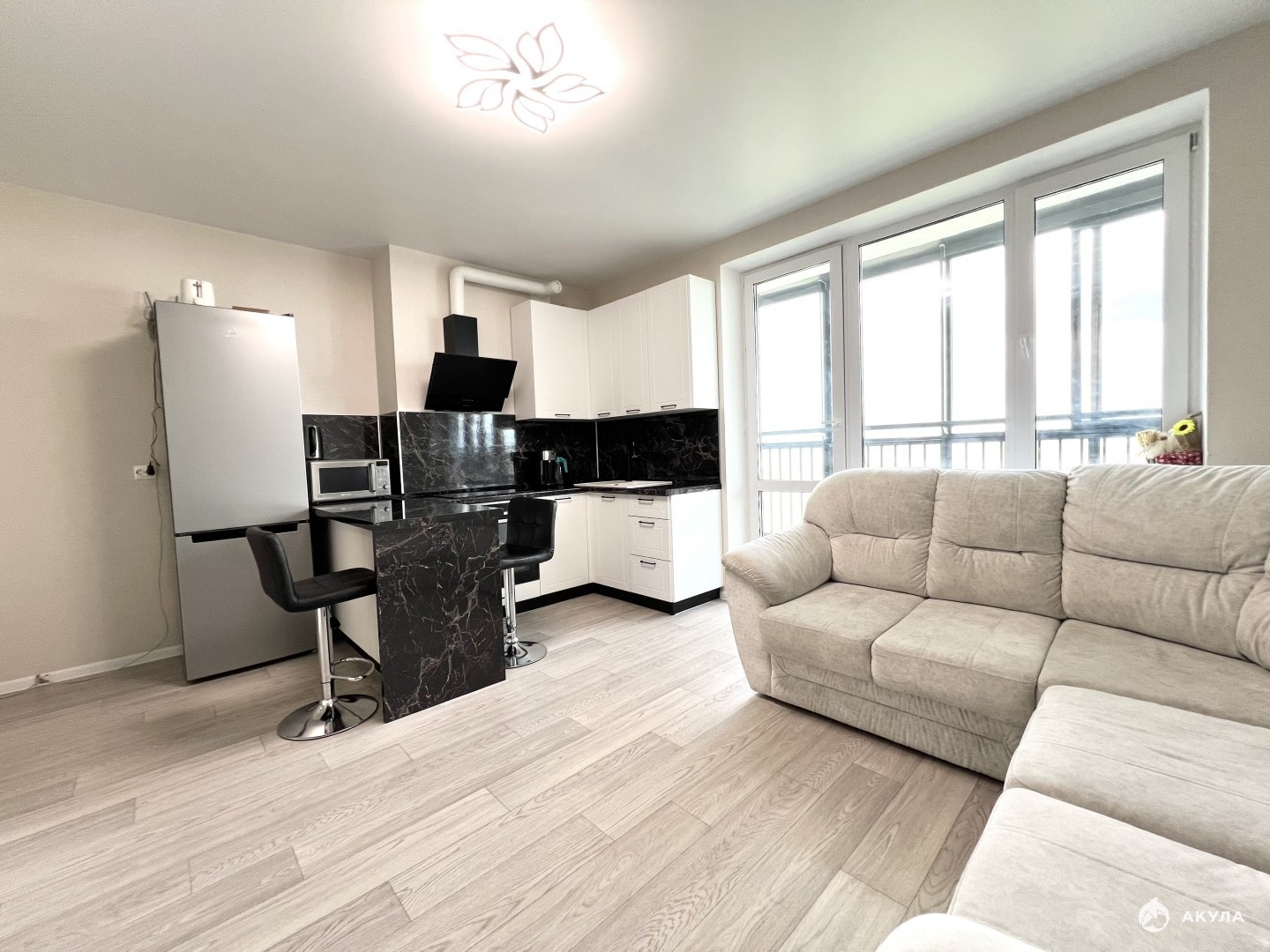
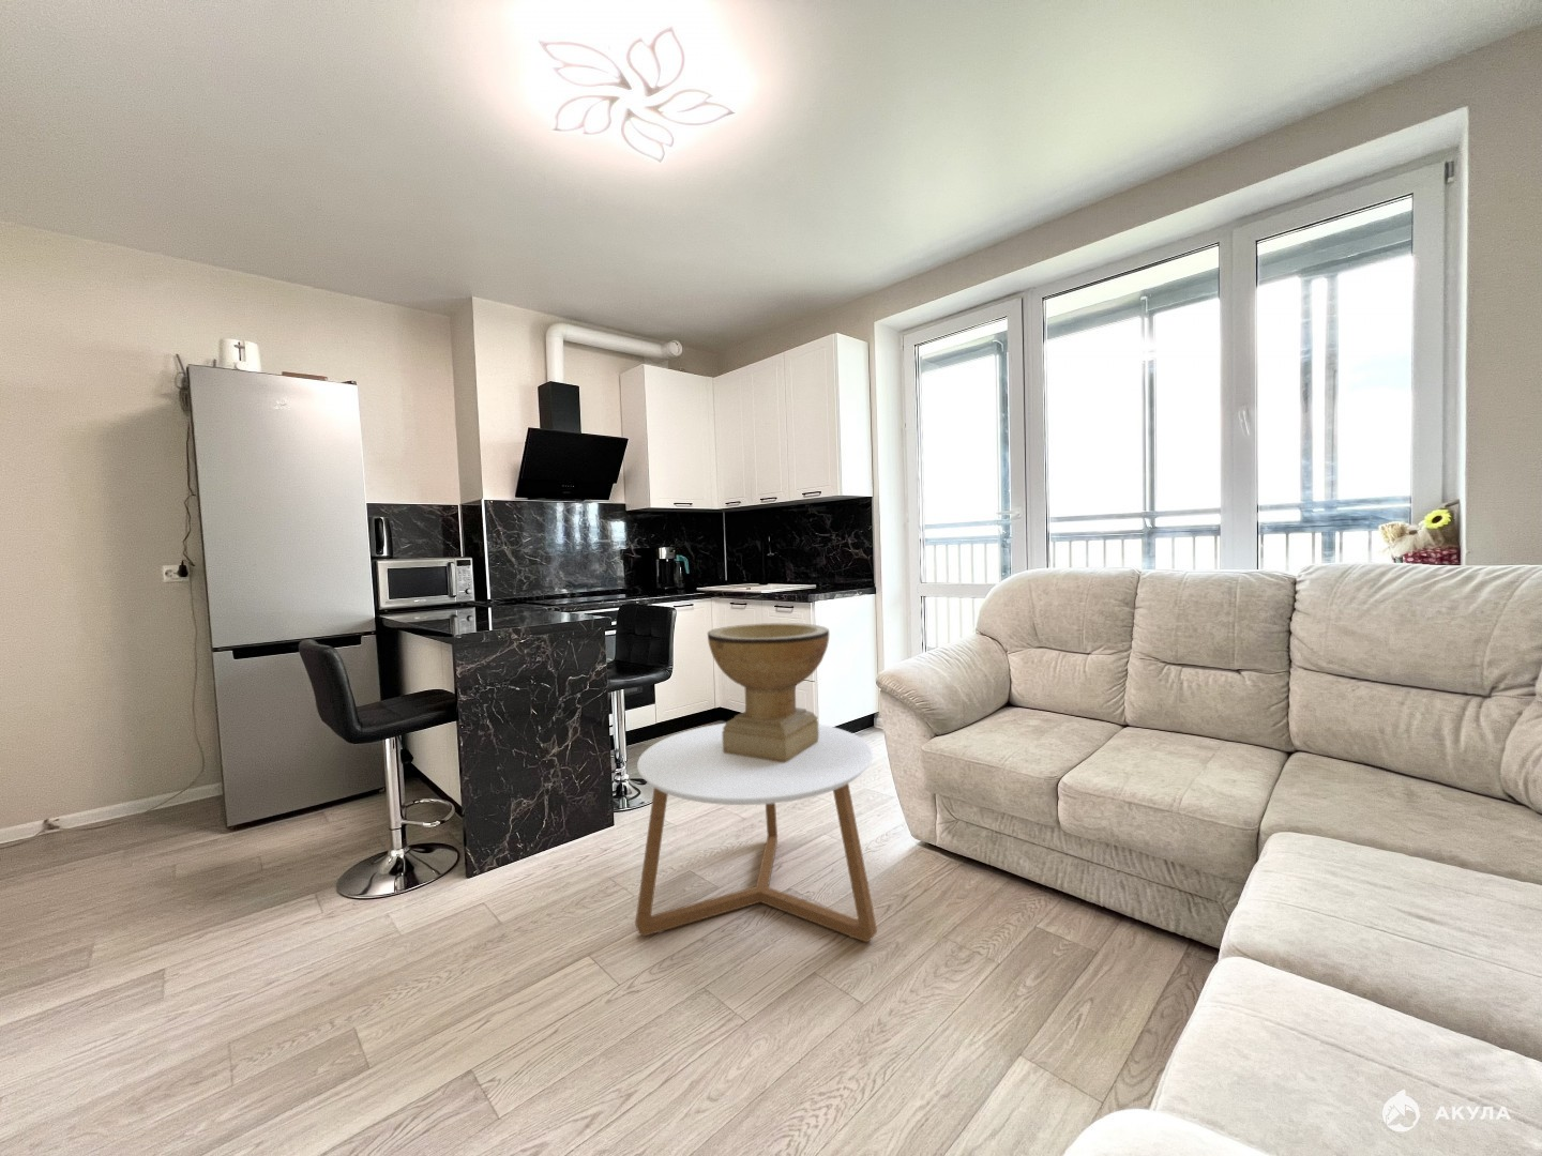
+ decorative bowl [707,622,830,763]
+ coffee table [634,722,878,943]
